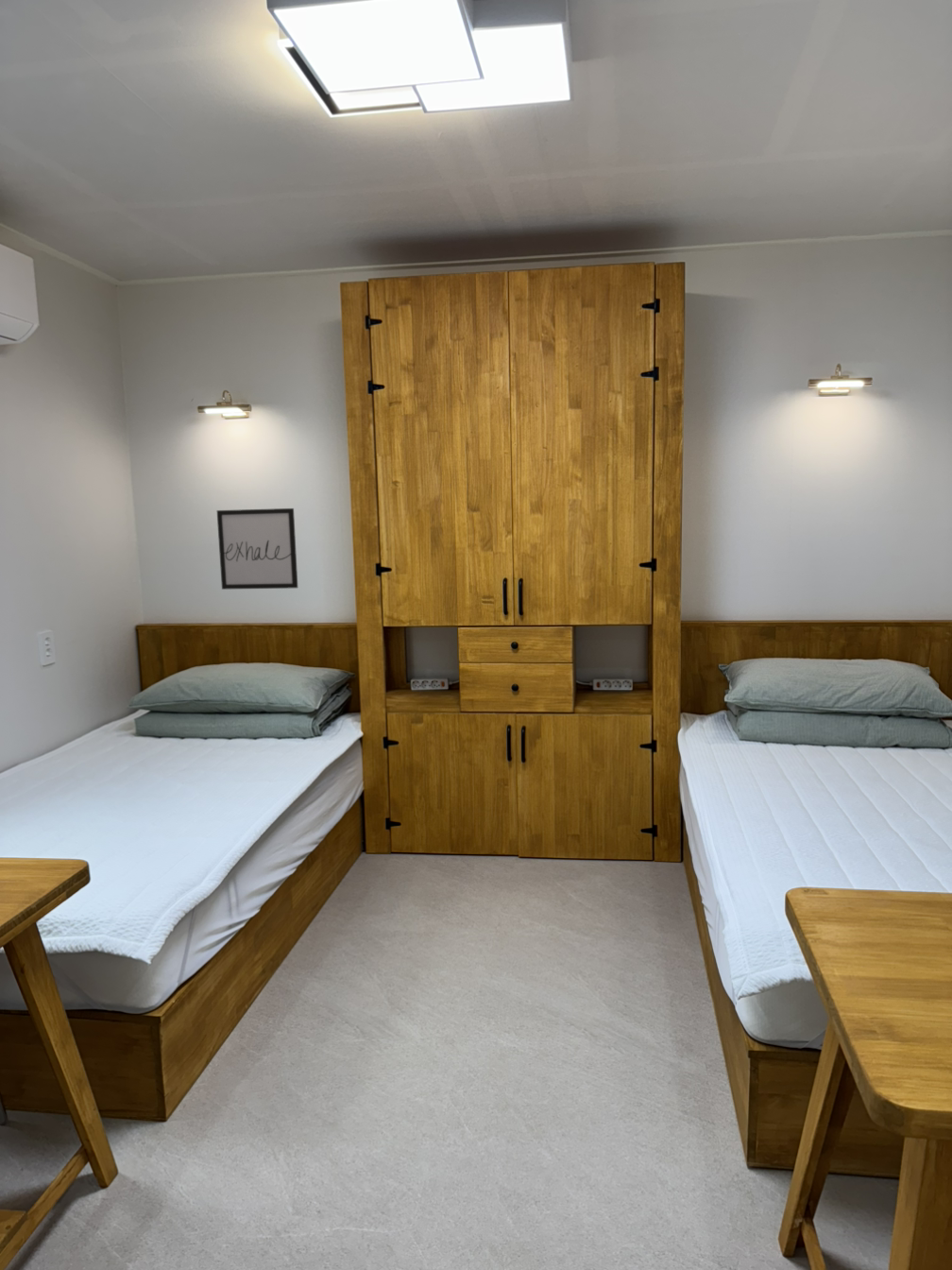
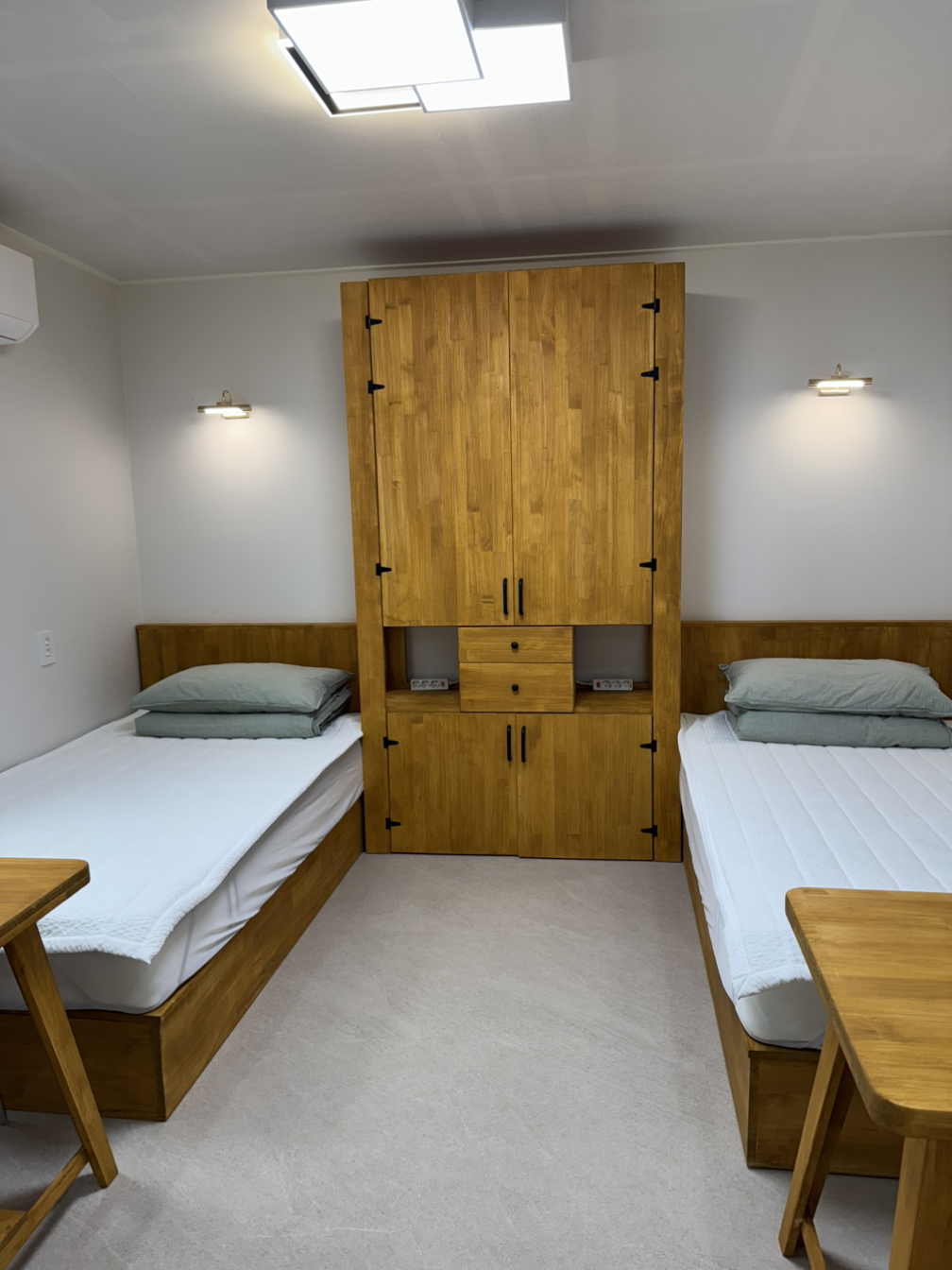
- wall art [216,507,298,591]
